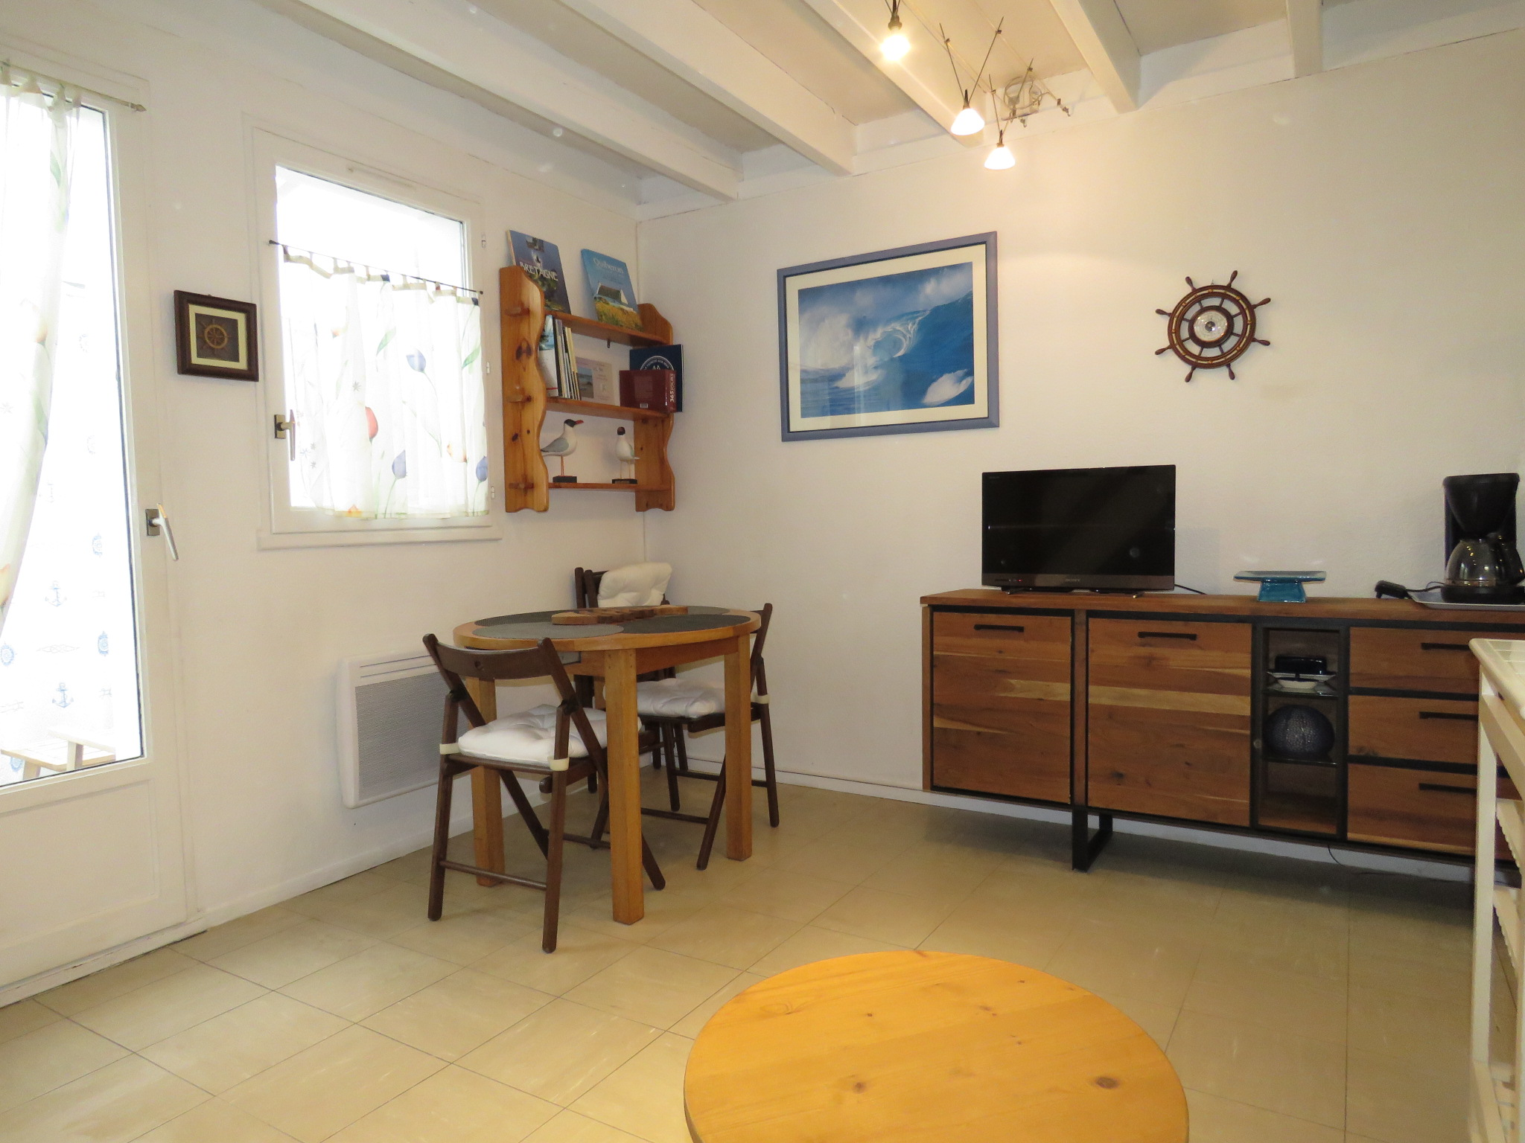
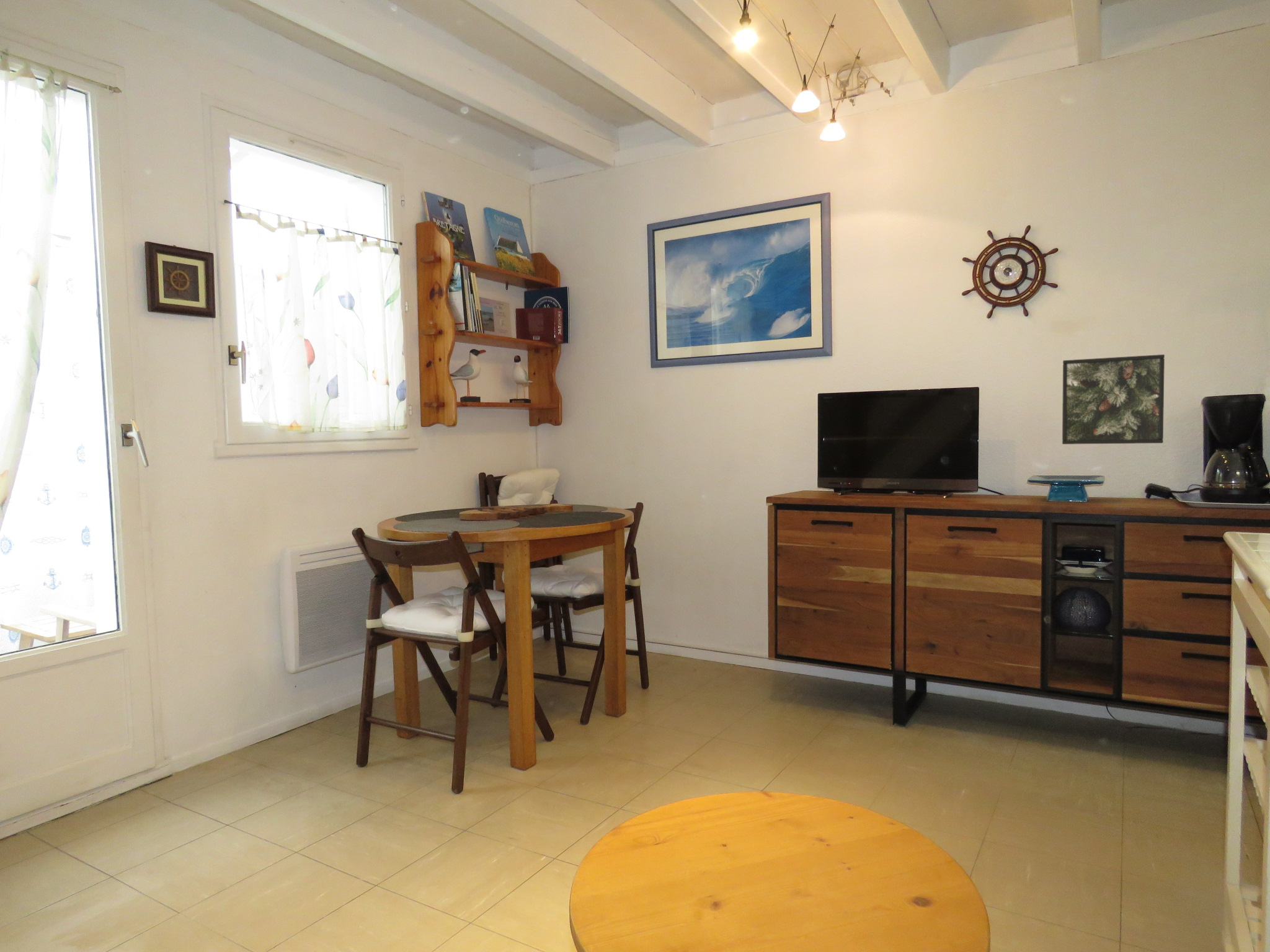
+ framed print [1062,354,1165,445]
